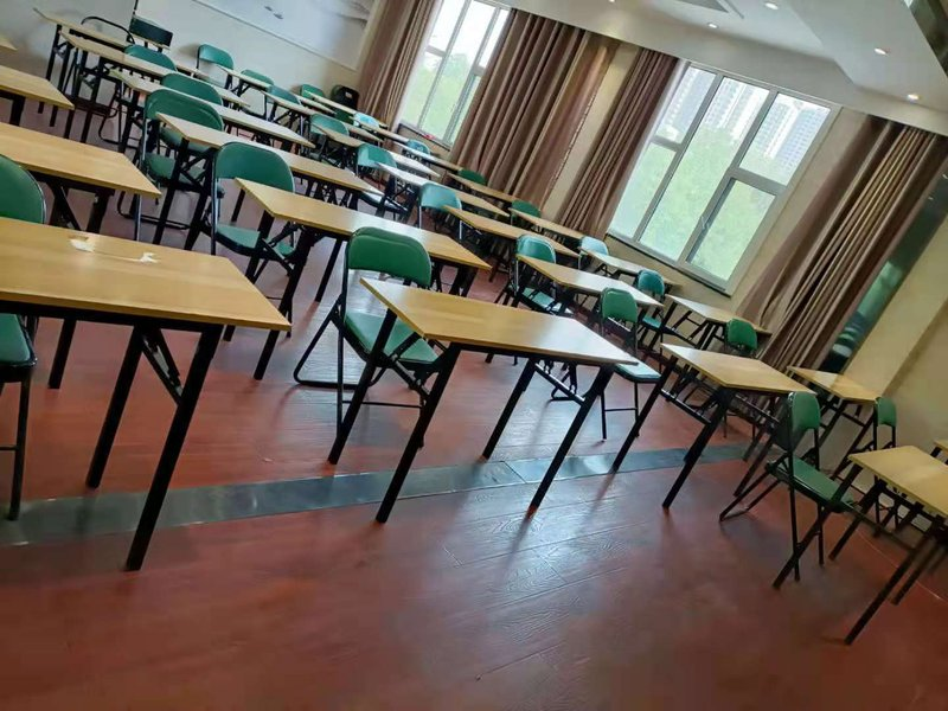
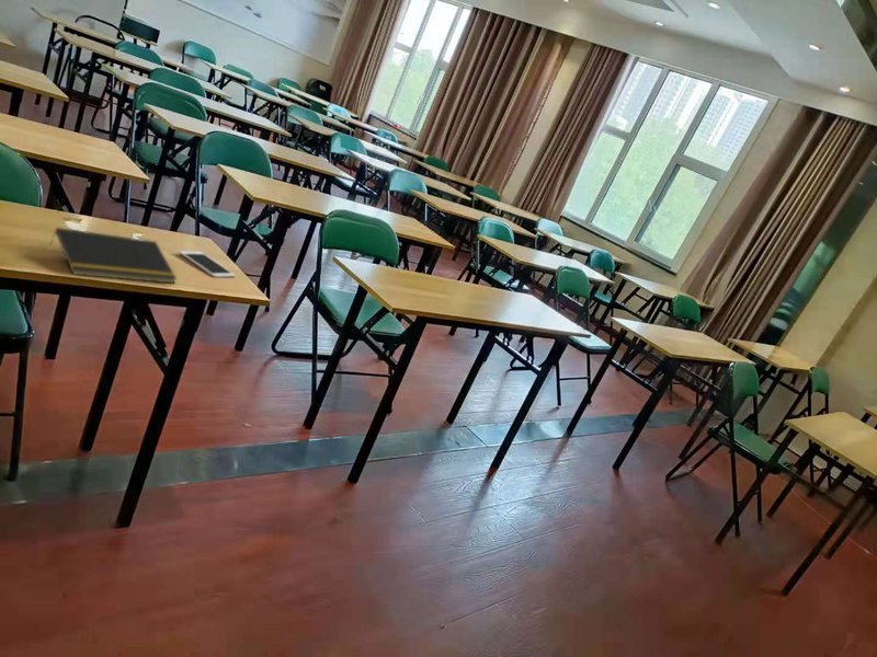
+ cell phone [178,250,237,278]
+ notepad [48,227,178,285]
